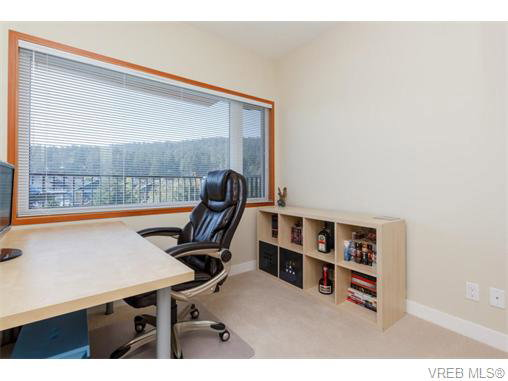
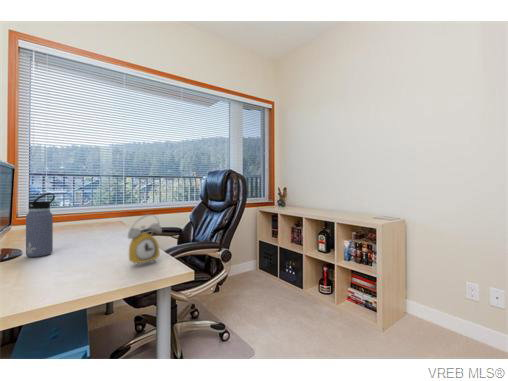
+ alarm clock [127,213,163,268]
+ water bottle [25,192,56,258]
